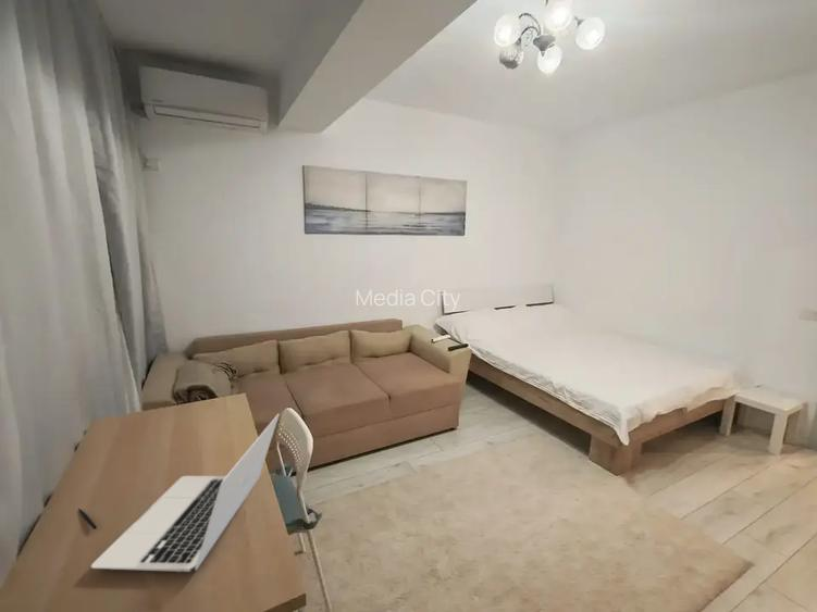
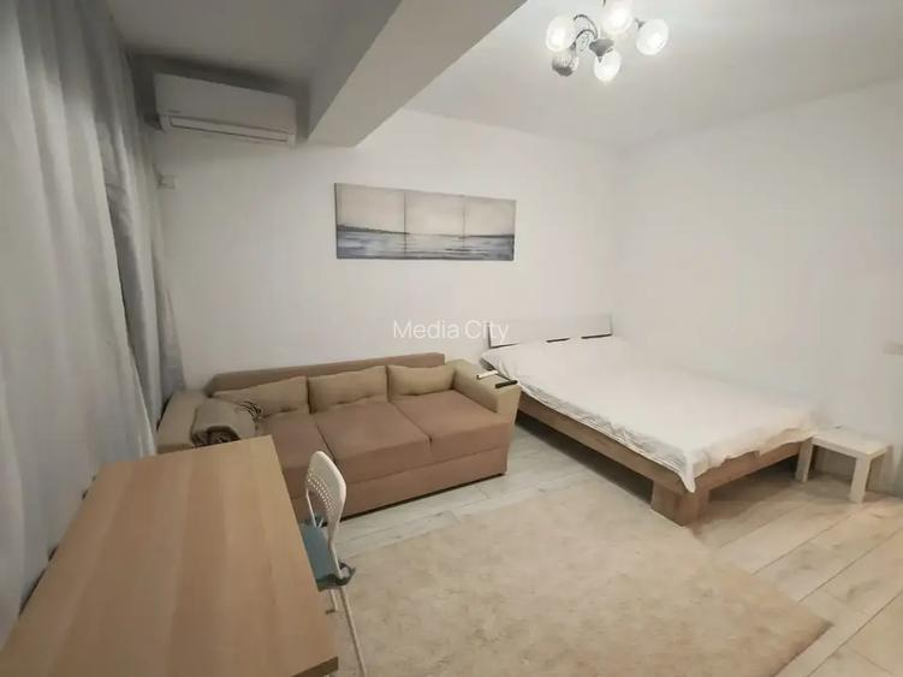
- laptop [90,413,281,573]
- pen [77,508,98,530]
